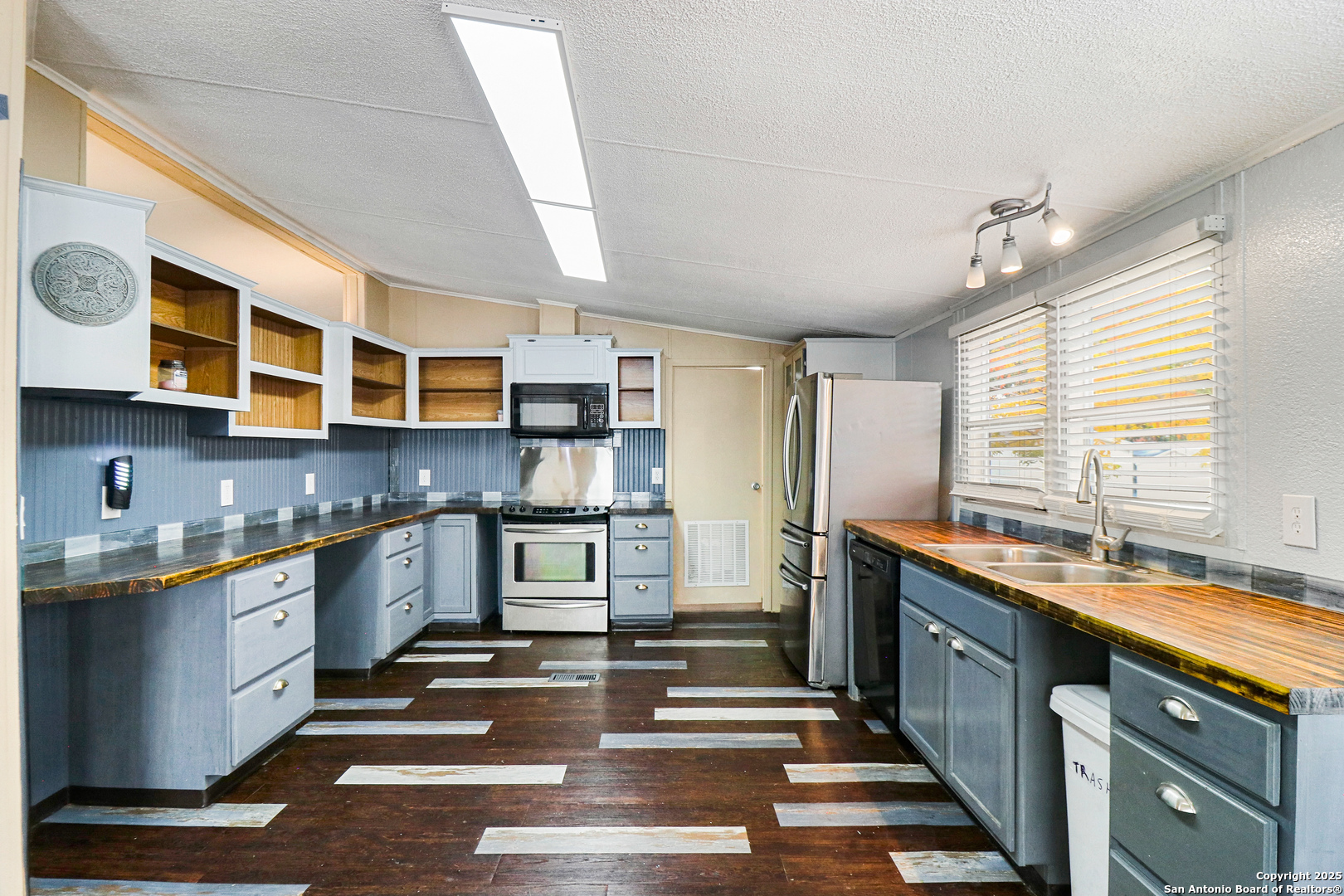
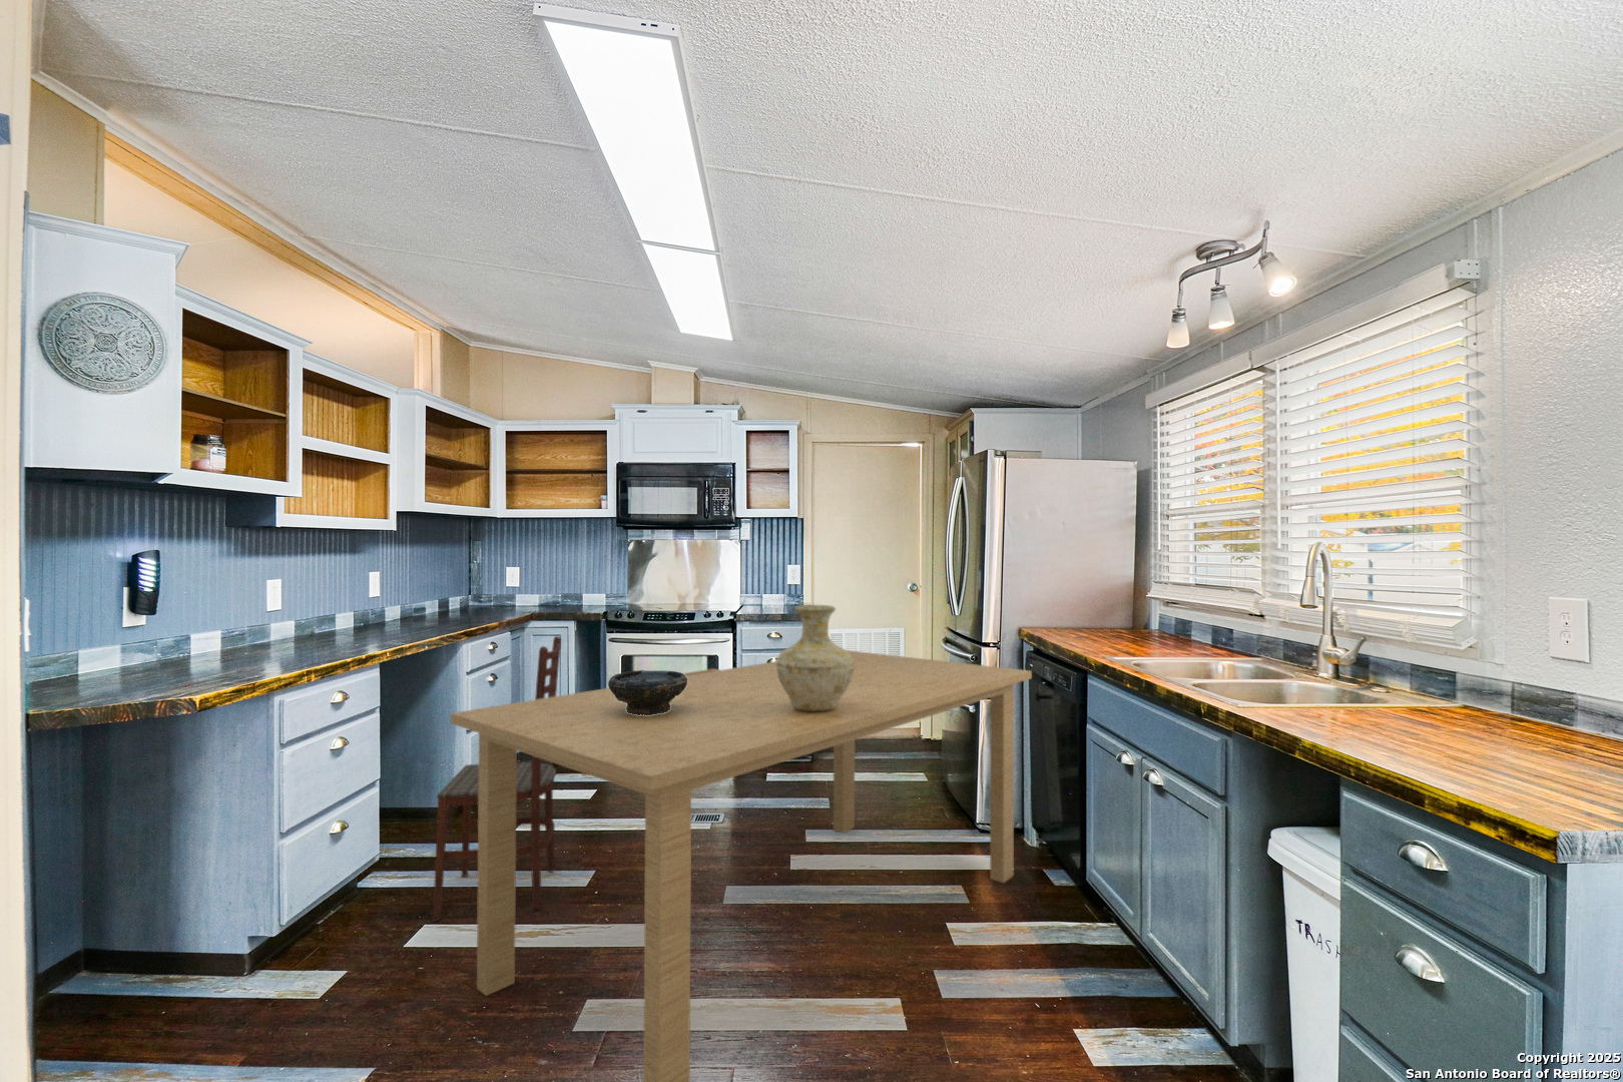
+ dining table [449,650,1032,1082]
+ vase [775,604,854,711]
+ bowl [607,669,688,715]
+ dining chair [432,635,562,921]
